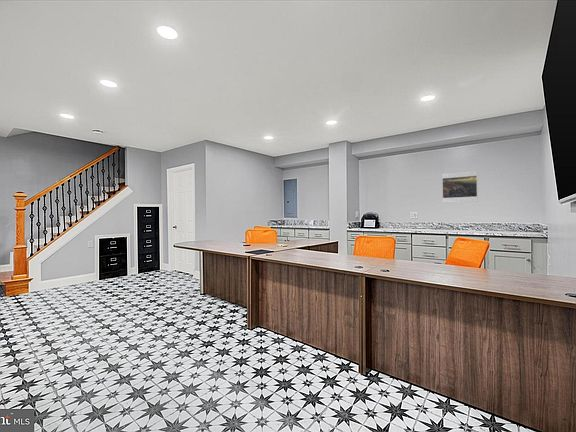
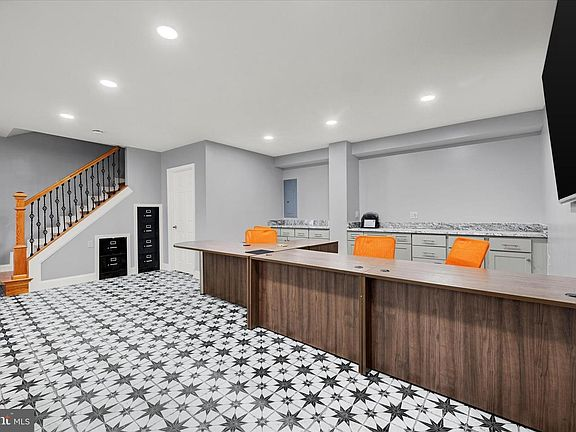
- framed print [441,170,478,204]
